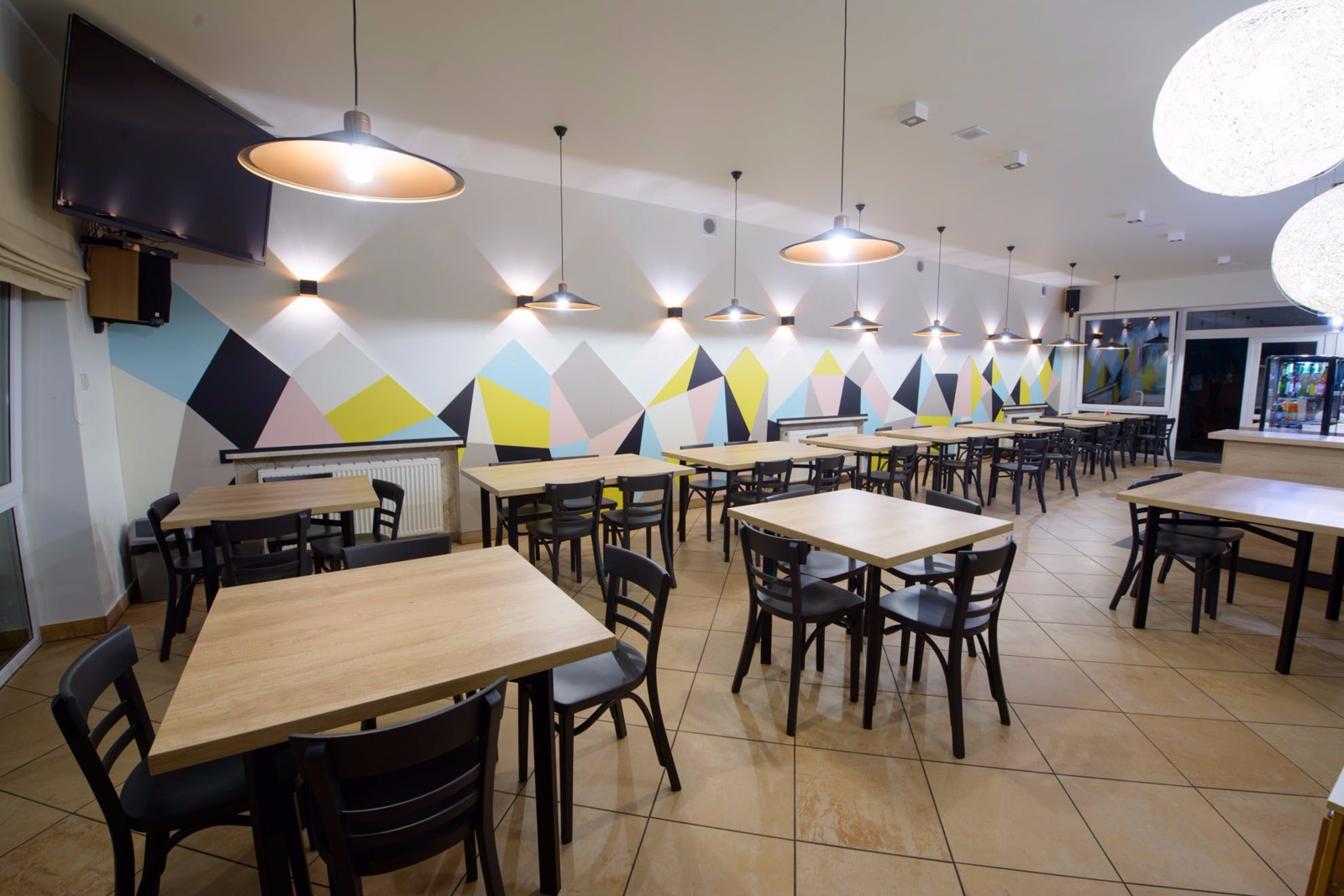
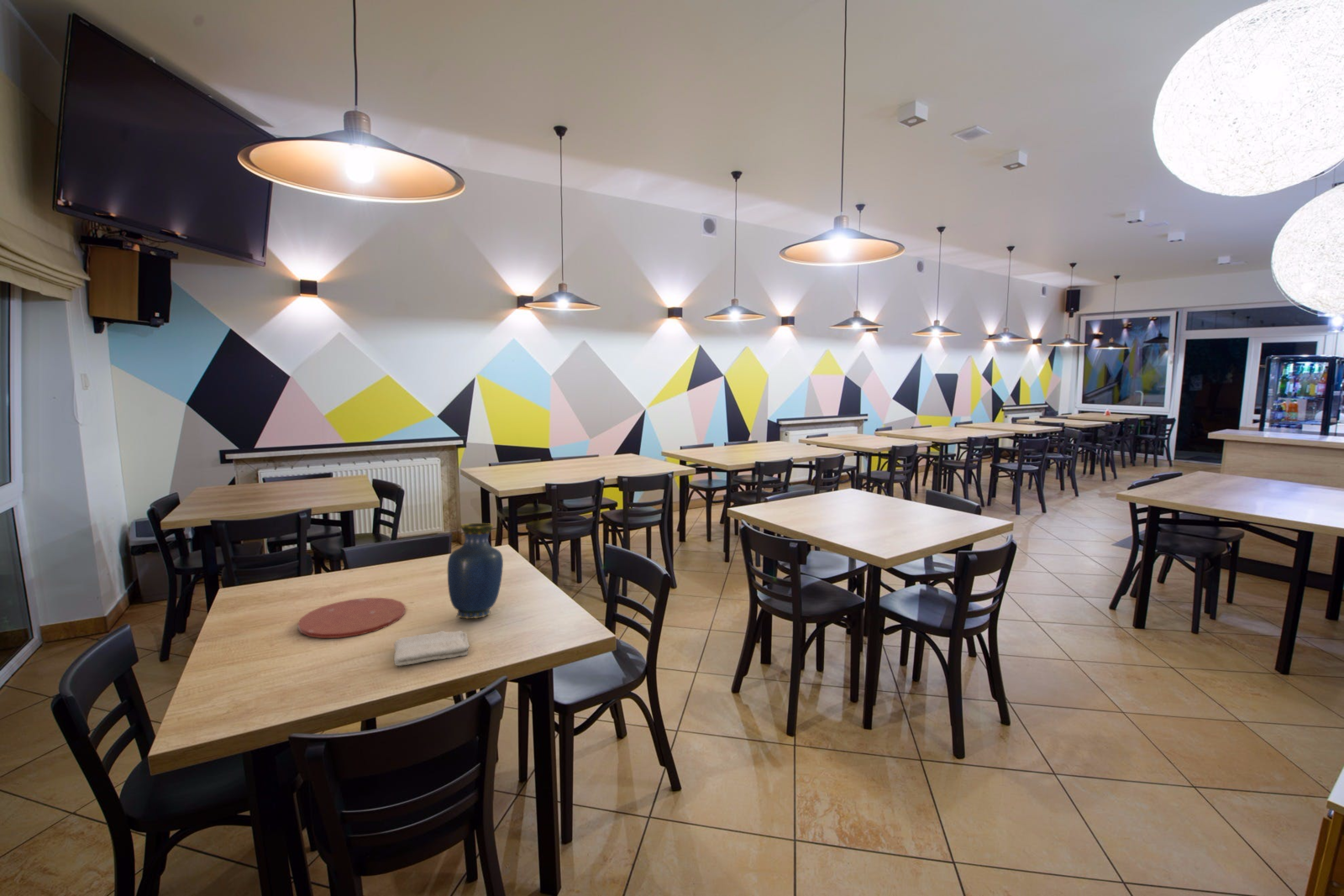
+ vase [447,522,504,620]
+ plate [297,597,406,639]
+ washcloth [393,630,470,667]
